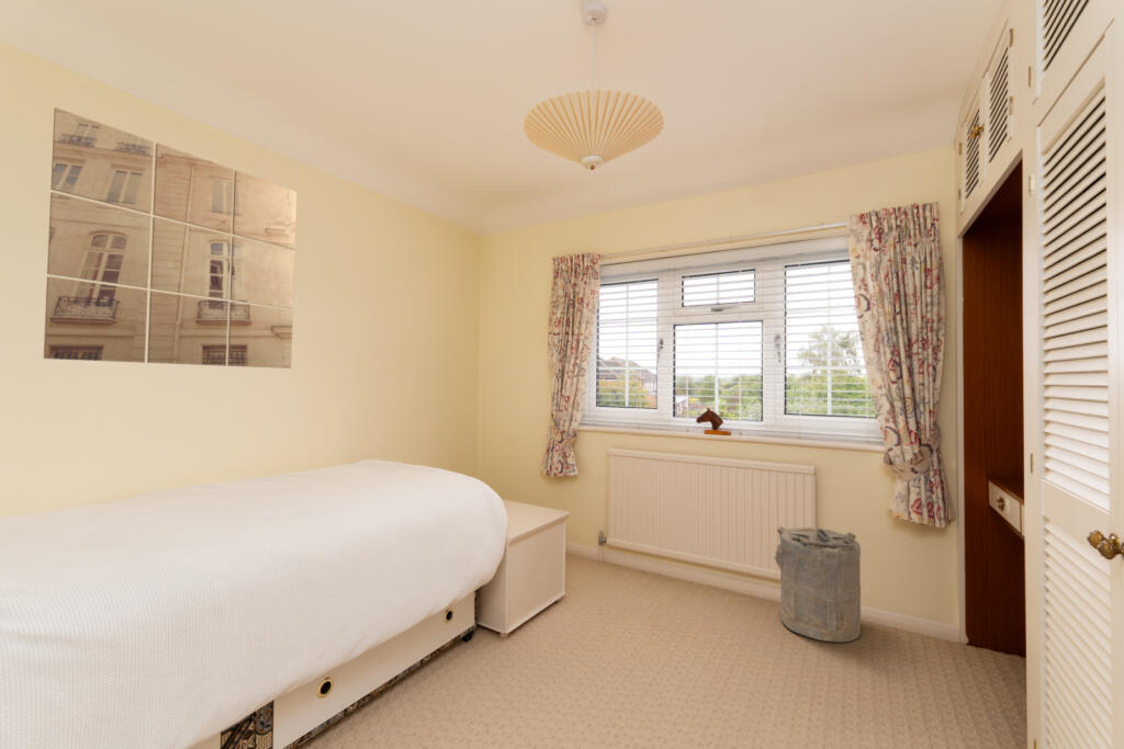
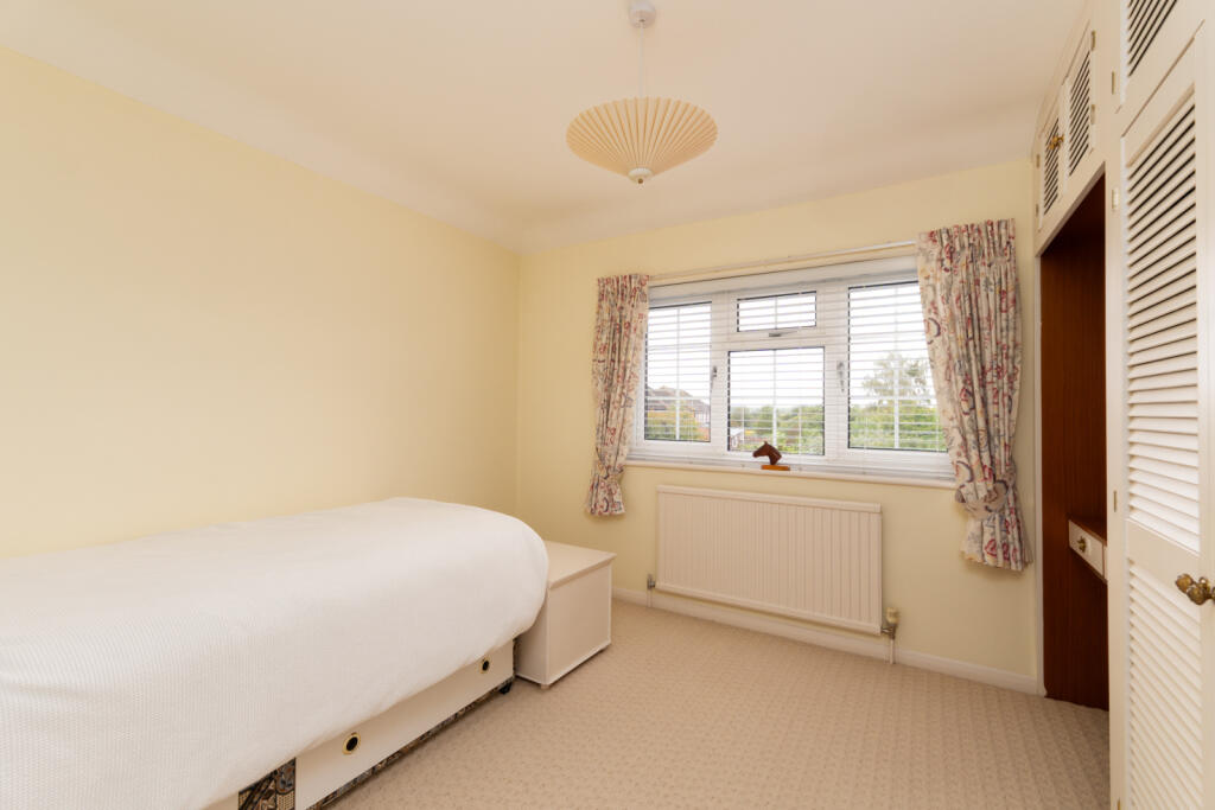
- wall art [43,106,299,370]
- laundry hamper [773,525,862,644]
